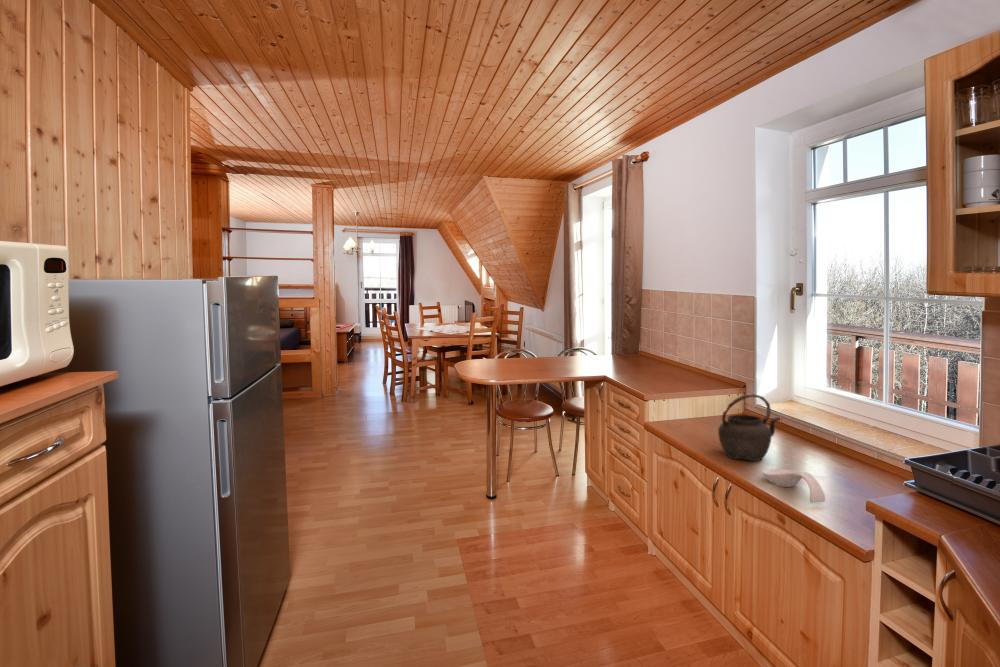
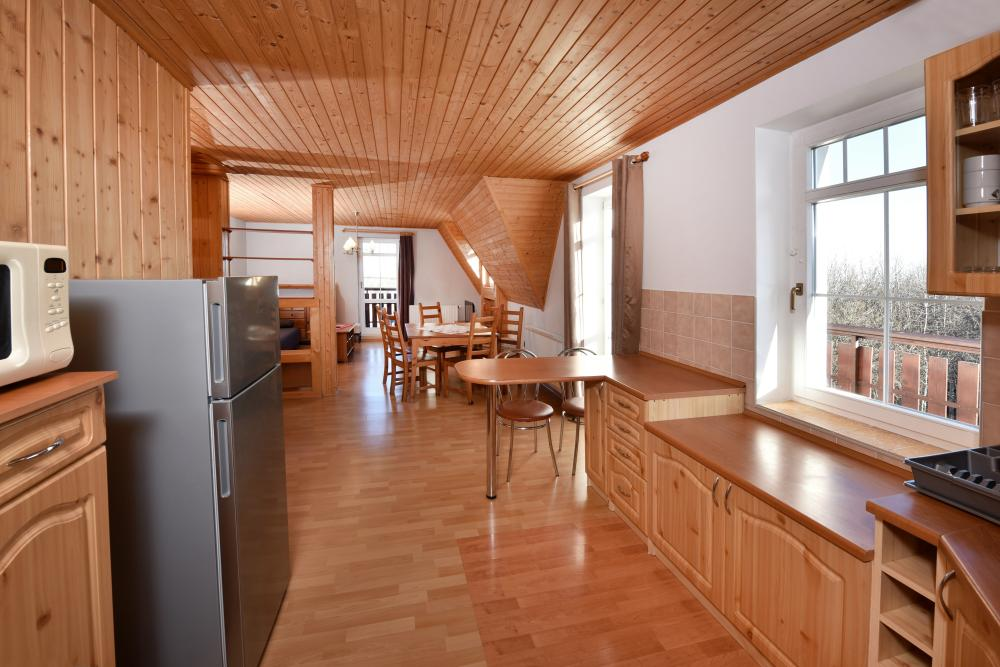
- spoon rest [761,468,826,503]
- kettle [717,393,783,462]
